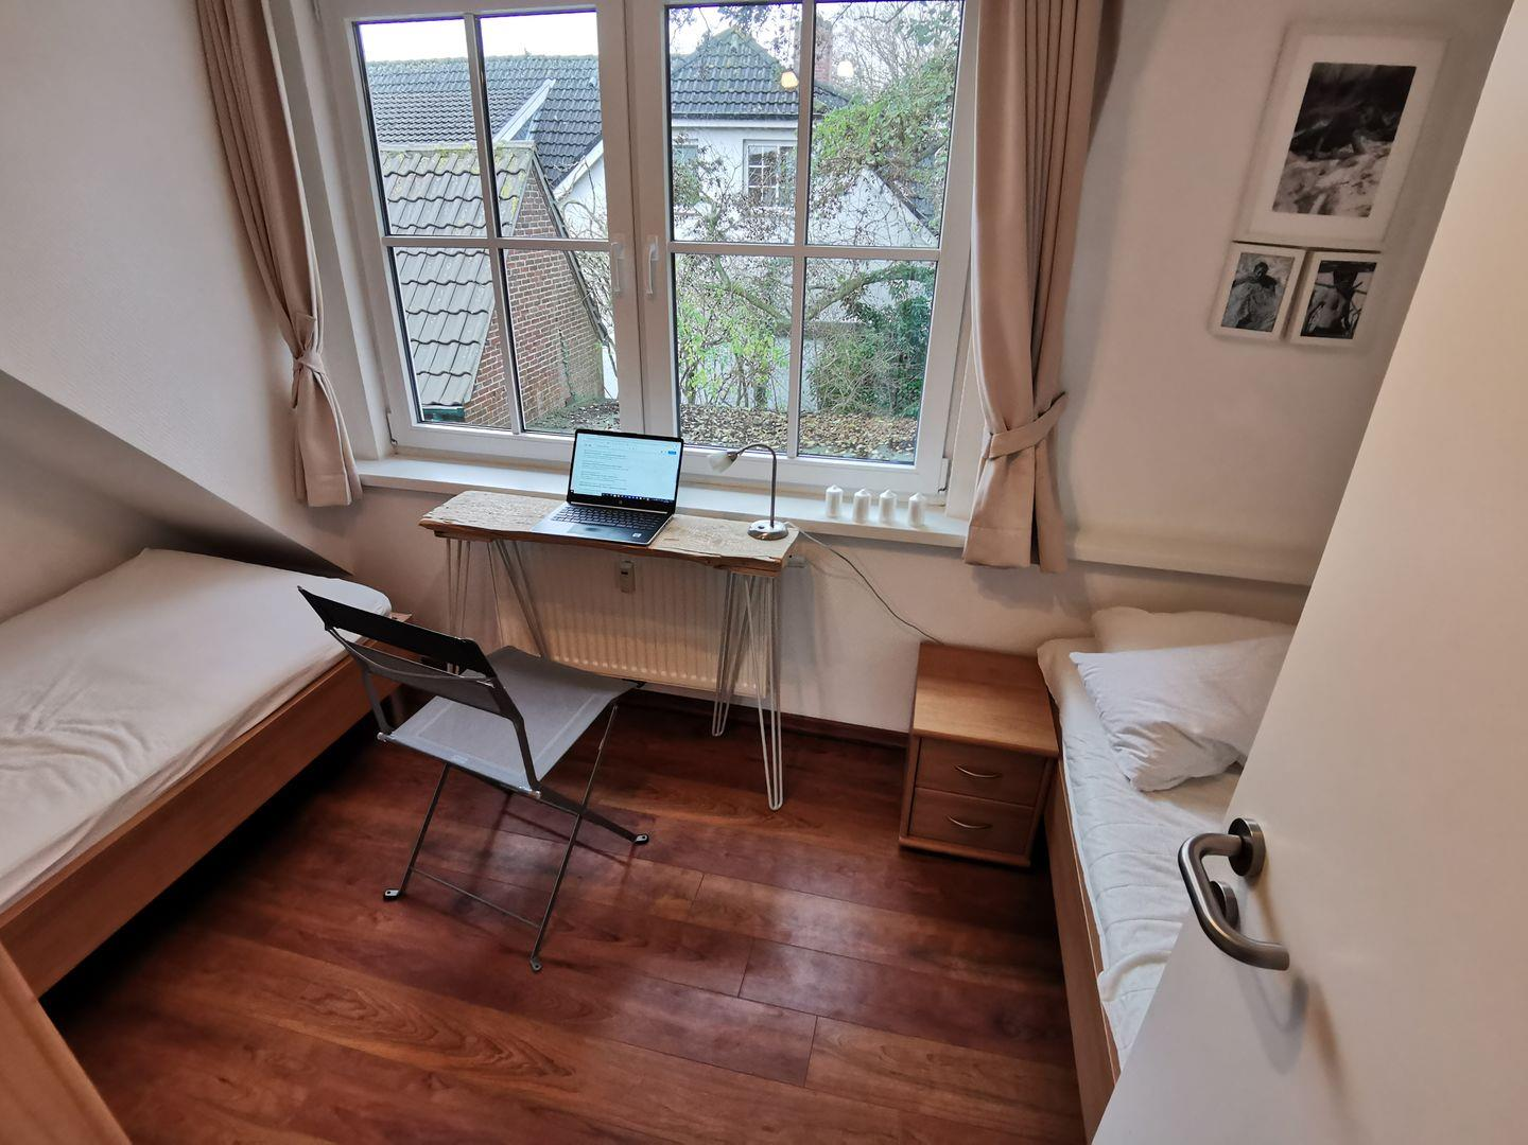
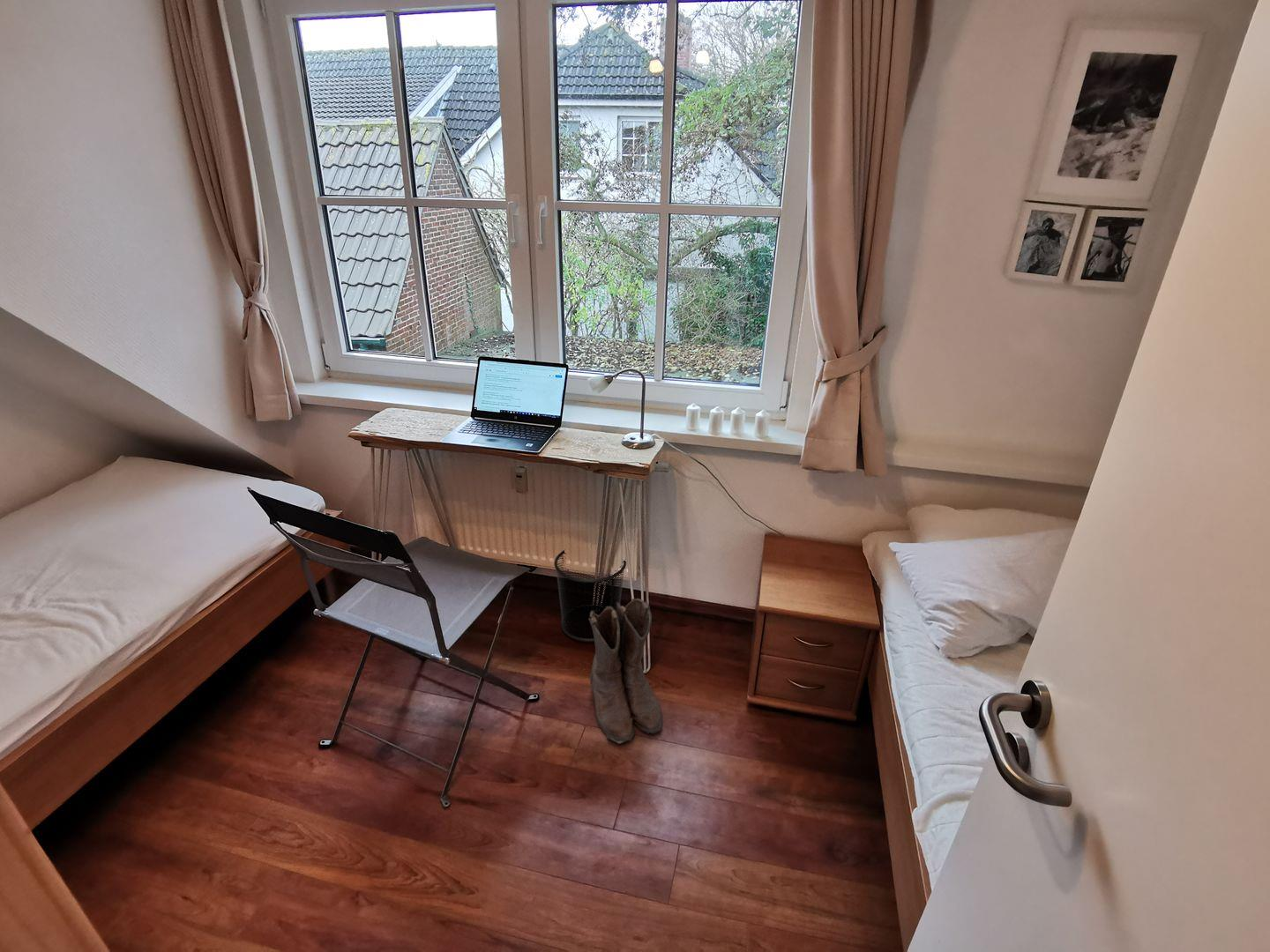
+ boots [588,598,663,745]
+ waste bin [553,549,627,643]
